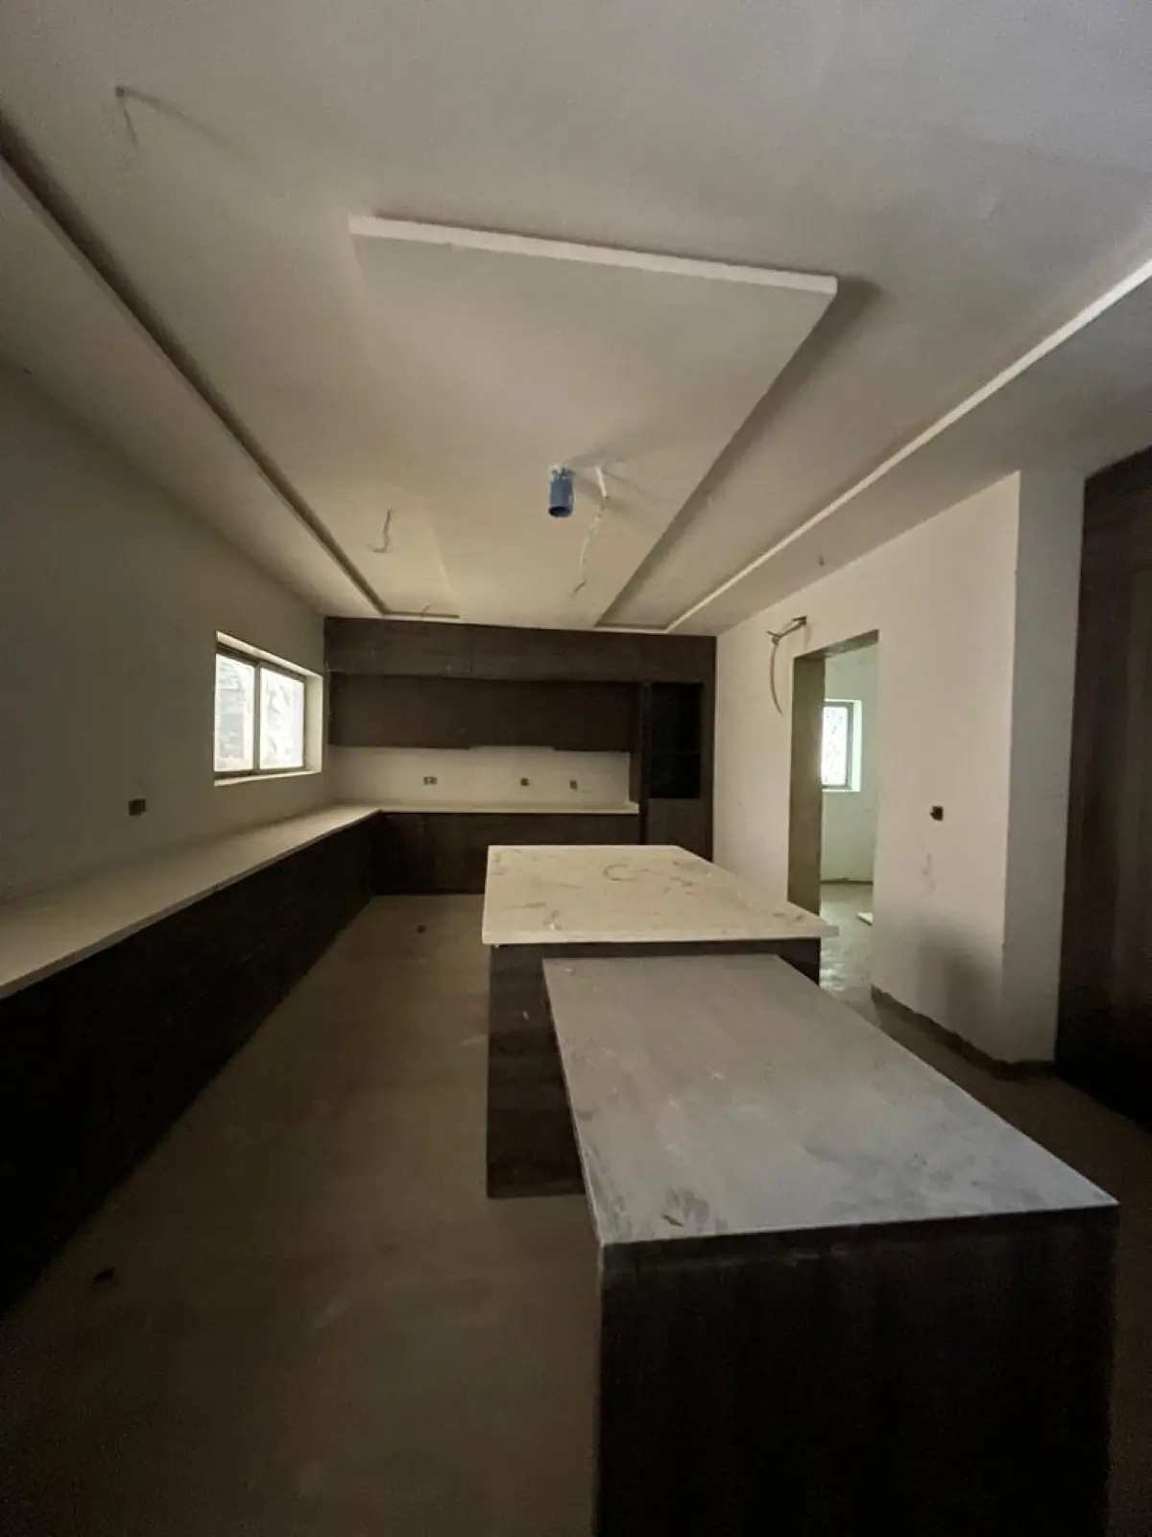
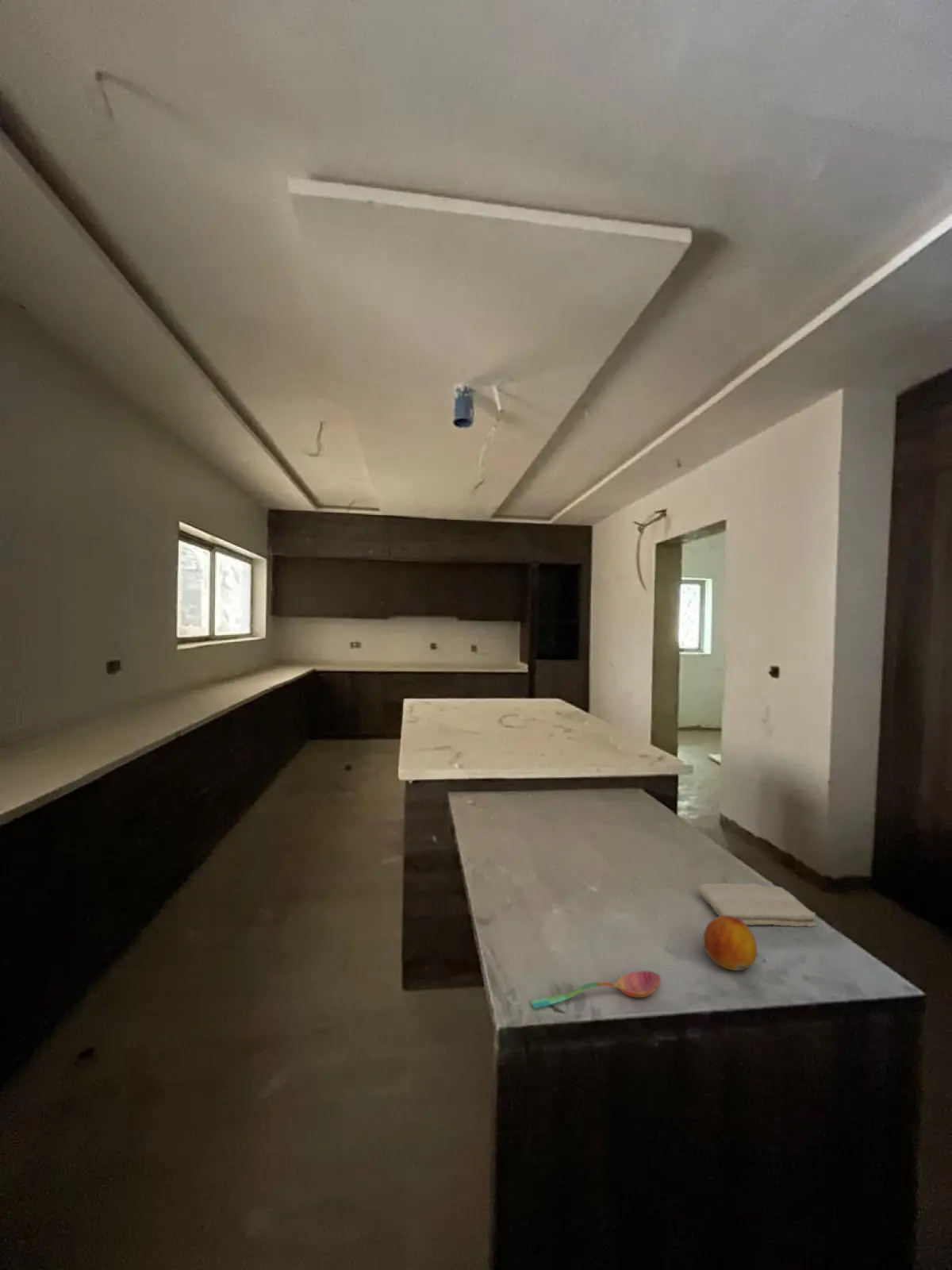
+ soupspoon [530,970,662,1009]
+ fruit [703,915,758,972]
+ washcloth [697,882,817,928]
